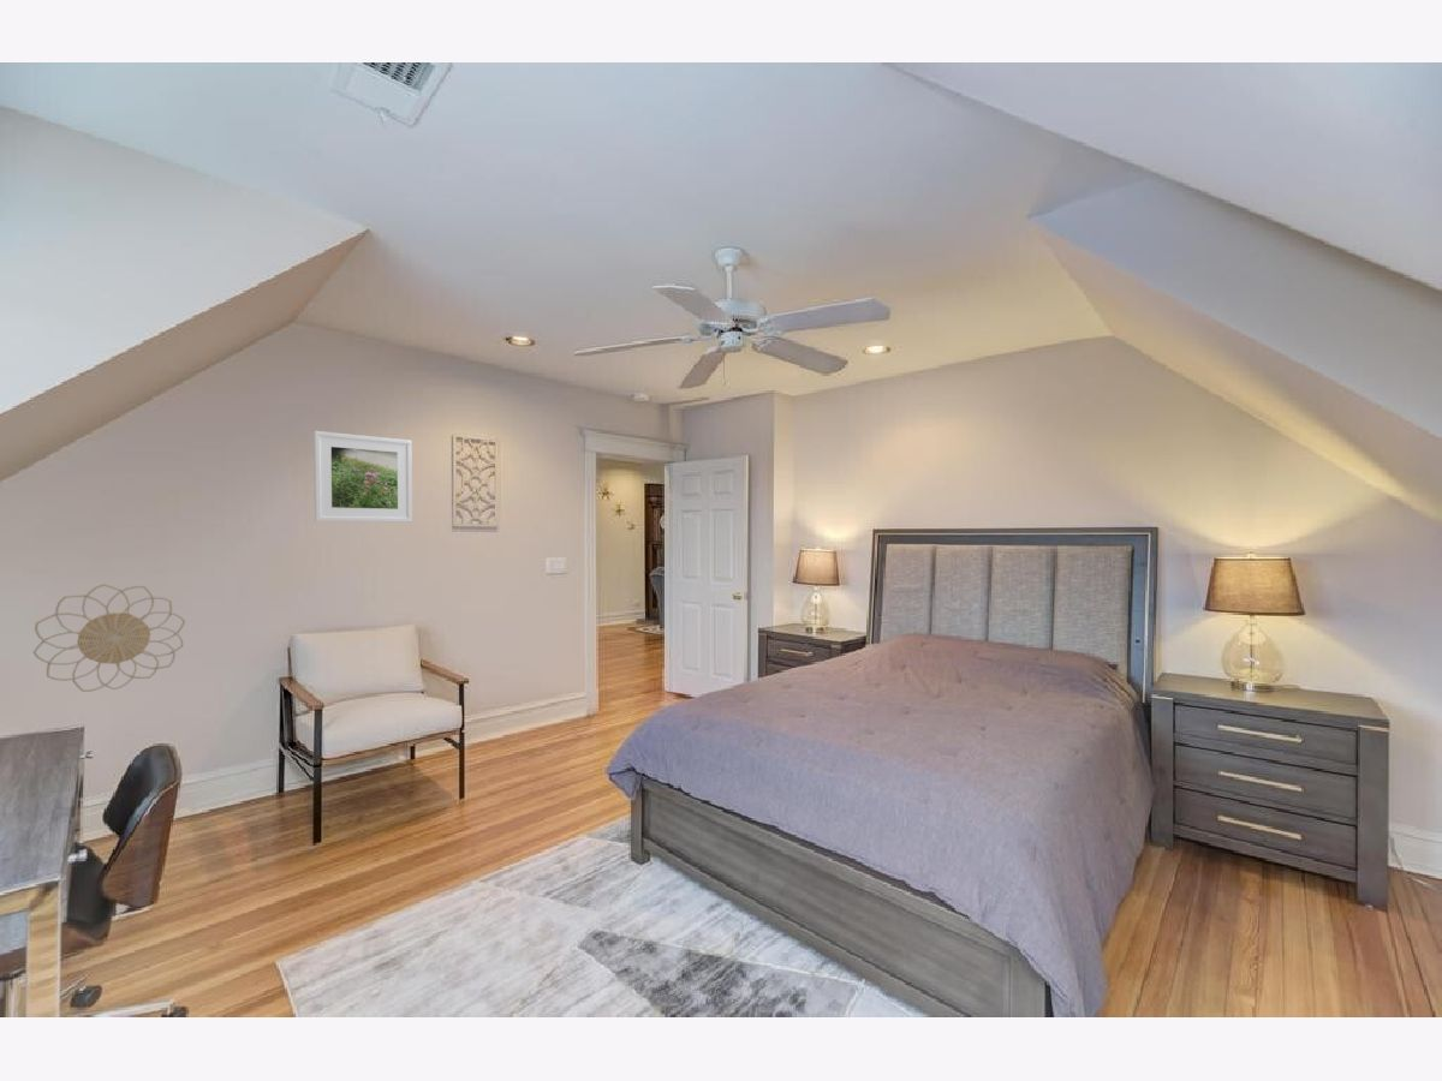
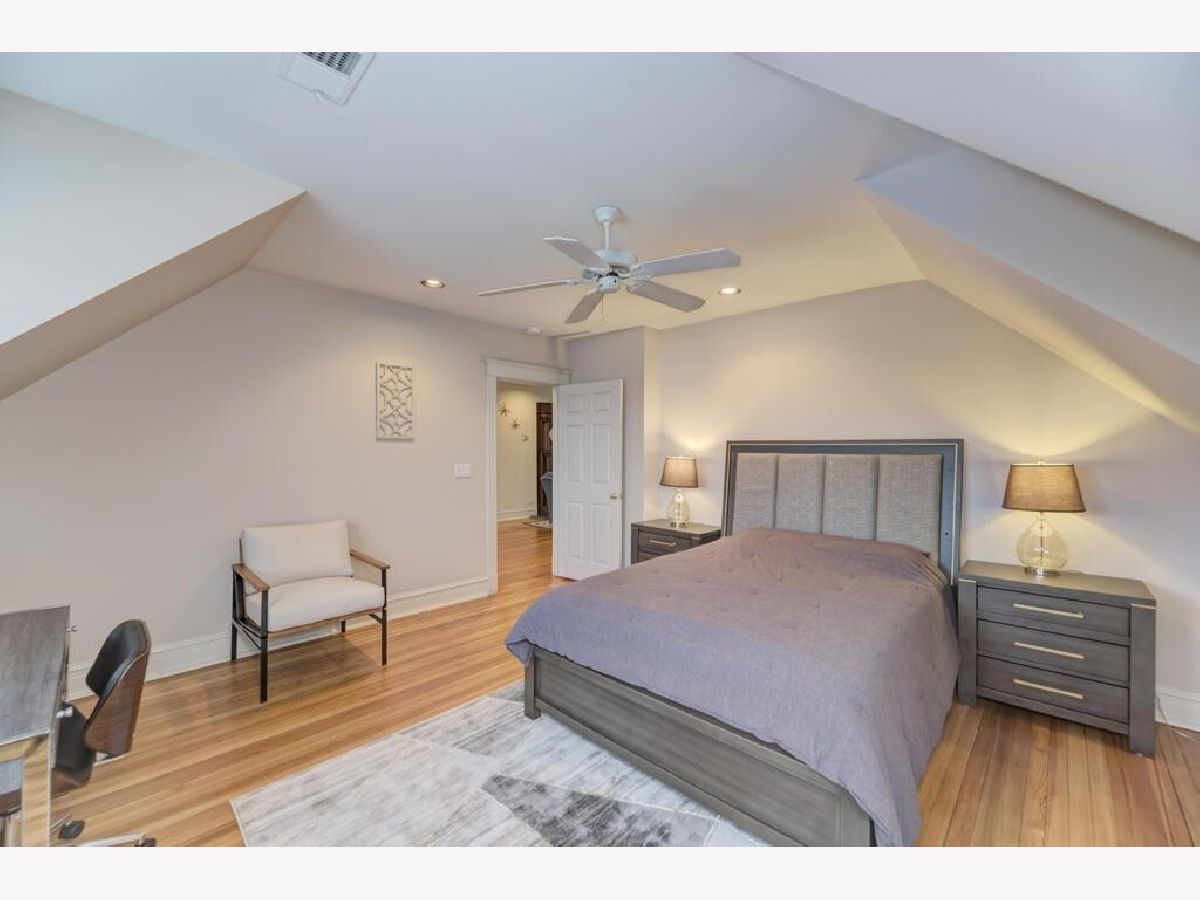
- decorative wall piece [32,583,186,693]
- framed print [312,430,413,524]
